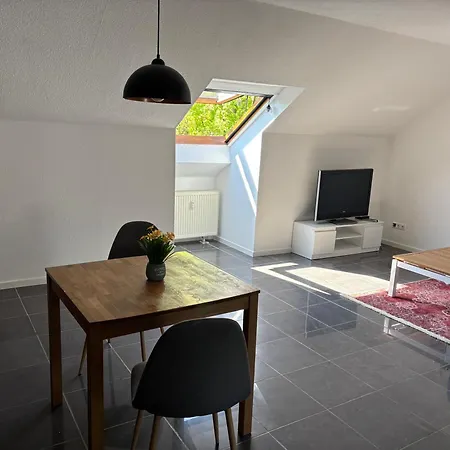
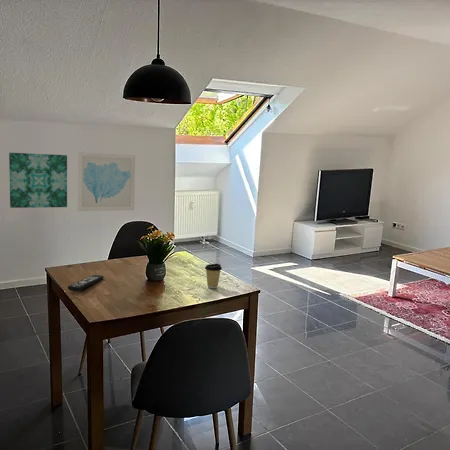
+ wall art [8,152,68,209]
+ remote control [67,274,105,292]
+ wall art [77,151,136,212]
+ coffee cup [204,263,223,289]
